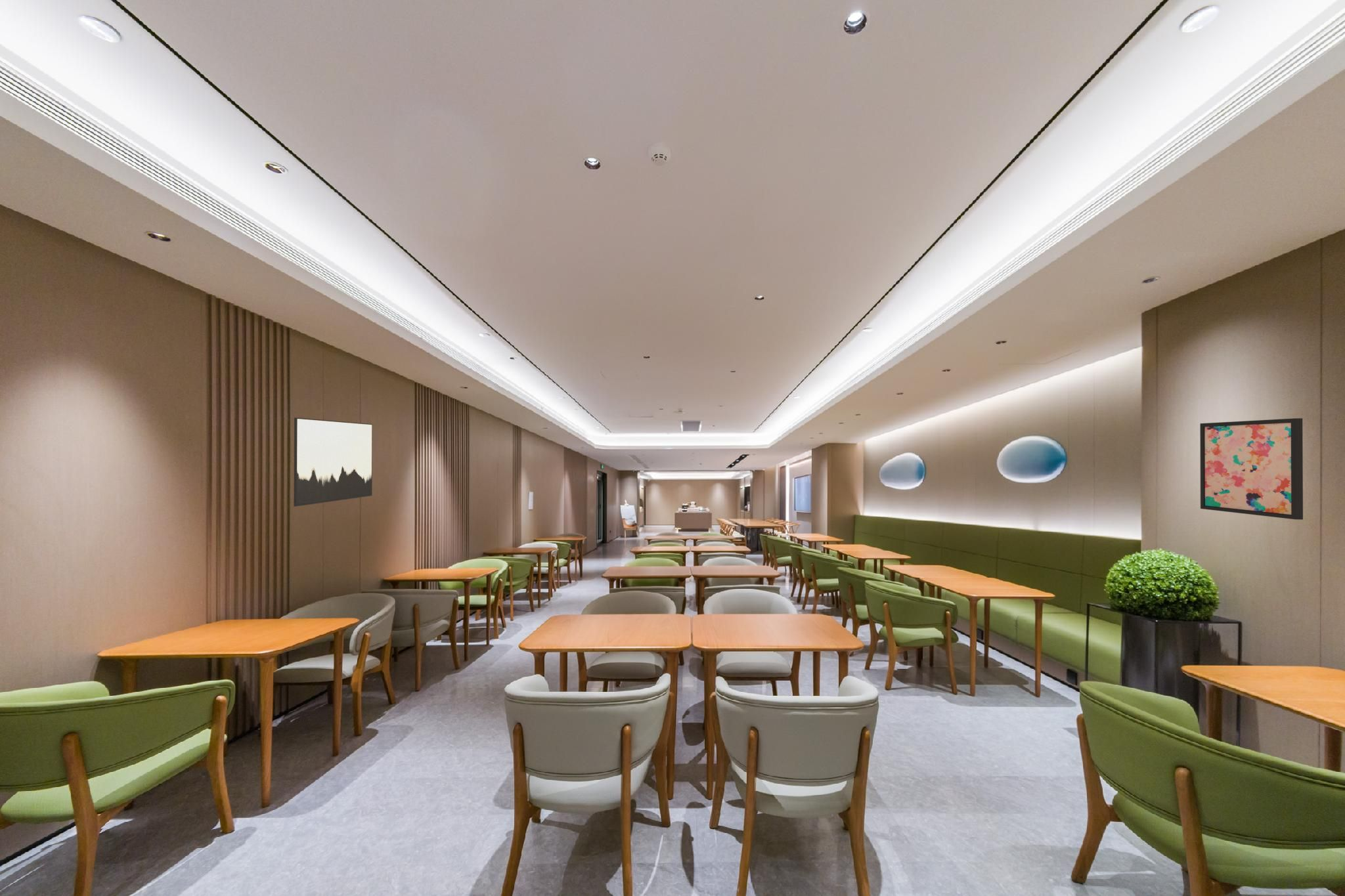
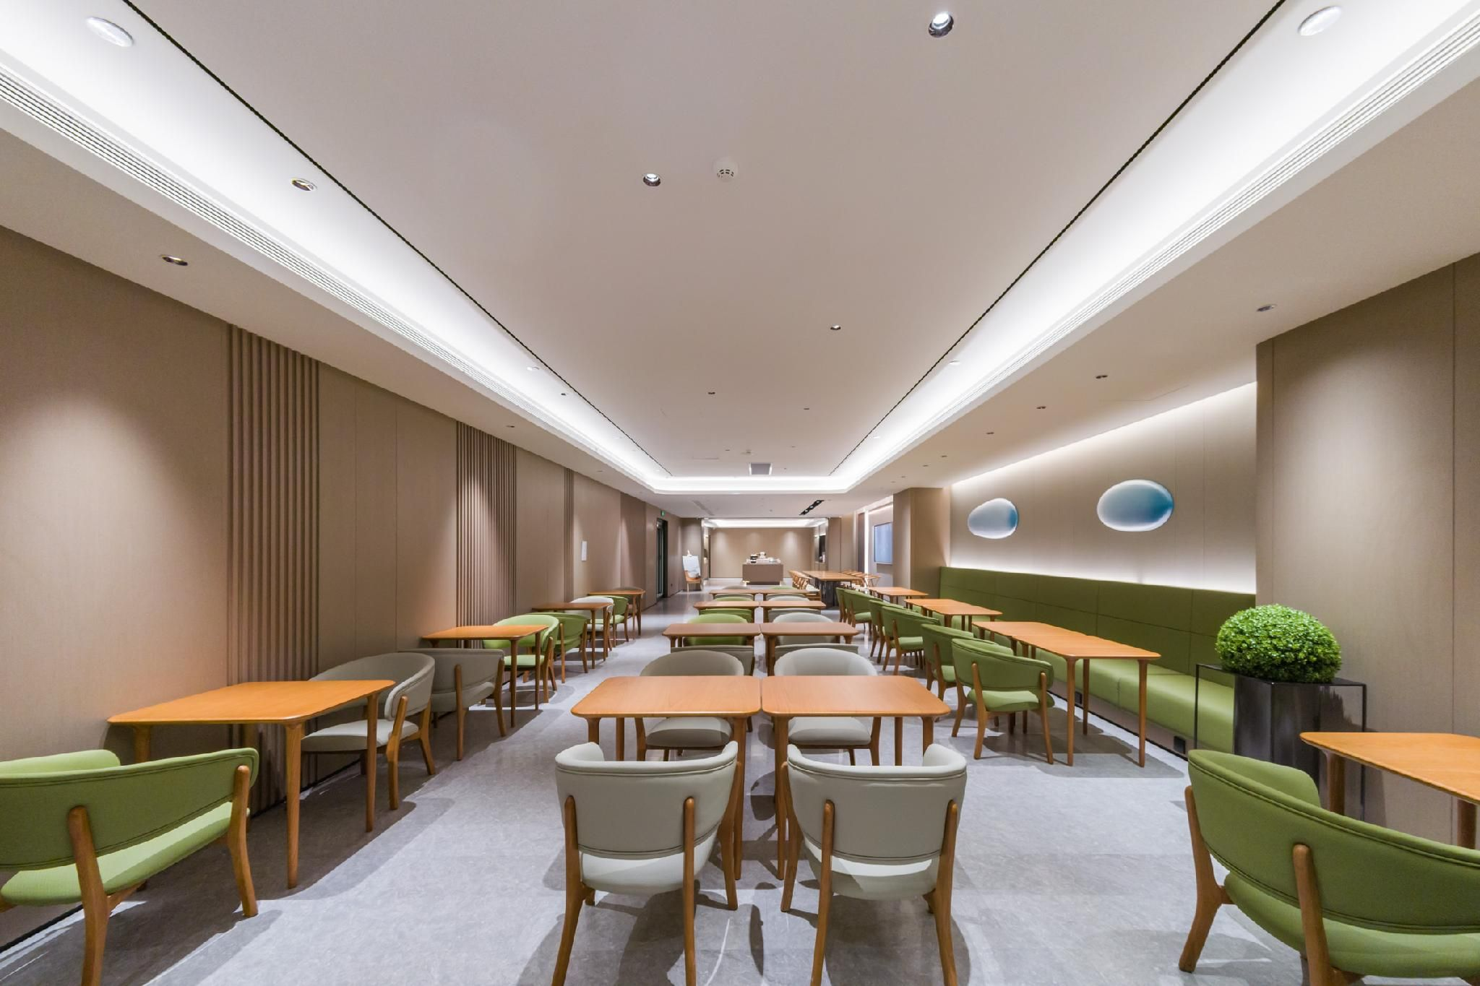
- wall art [1199,417,1304,521]
- wall art [293,417,373,507]
